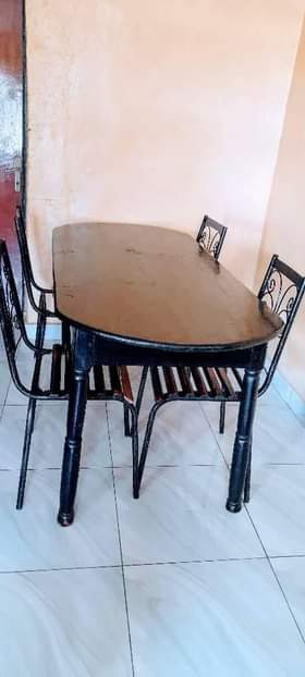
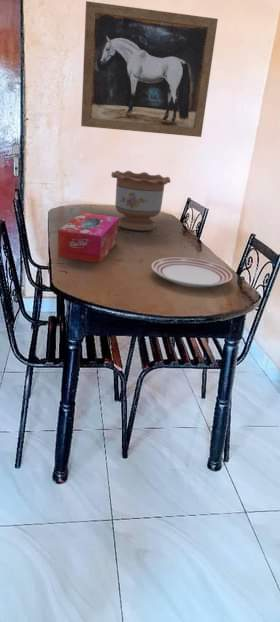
+ wall art [80,0,219,138]
+ tissue box [57,211,120,264]
+ dinner plate [151,256,233,288]
+ flower pot [110,170,171,232]
